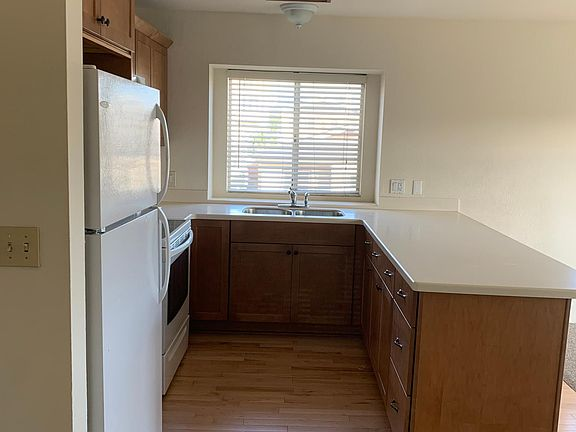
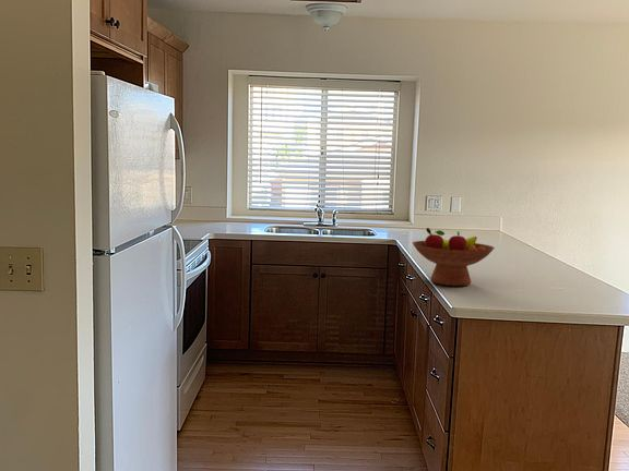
+ fruit bowl [412,227,496,287]
